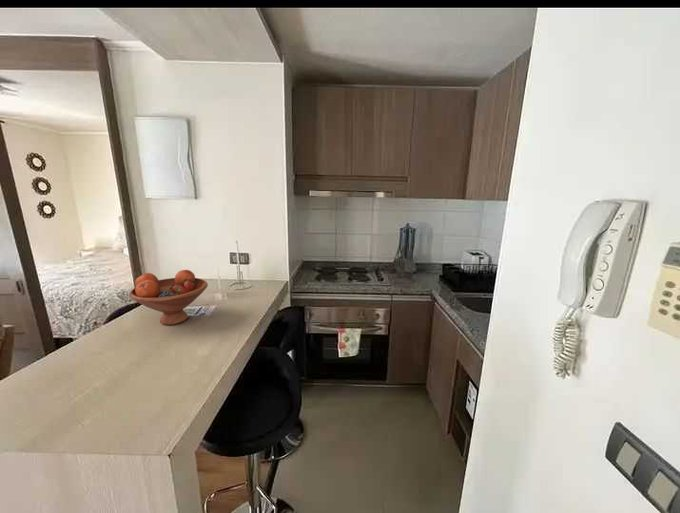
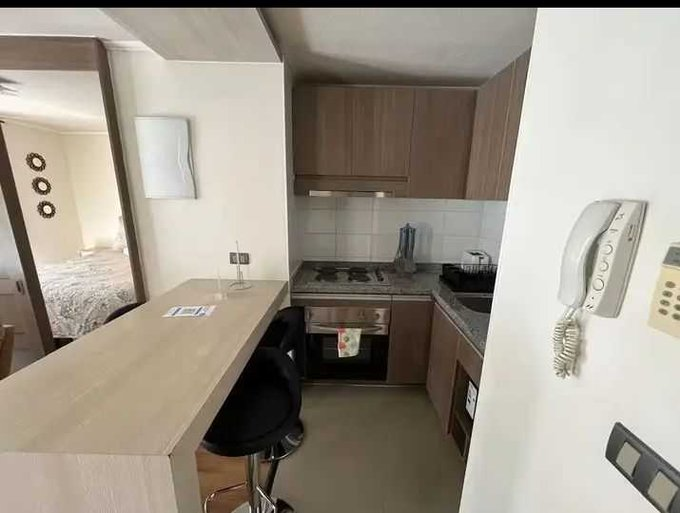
- fruit bowl [128,269,209,326]
